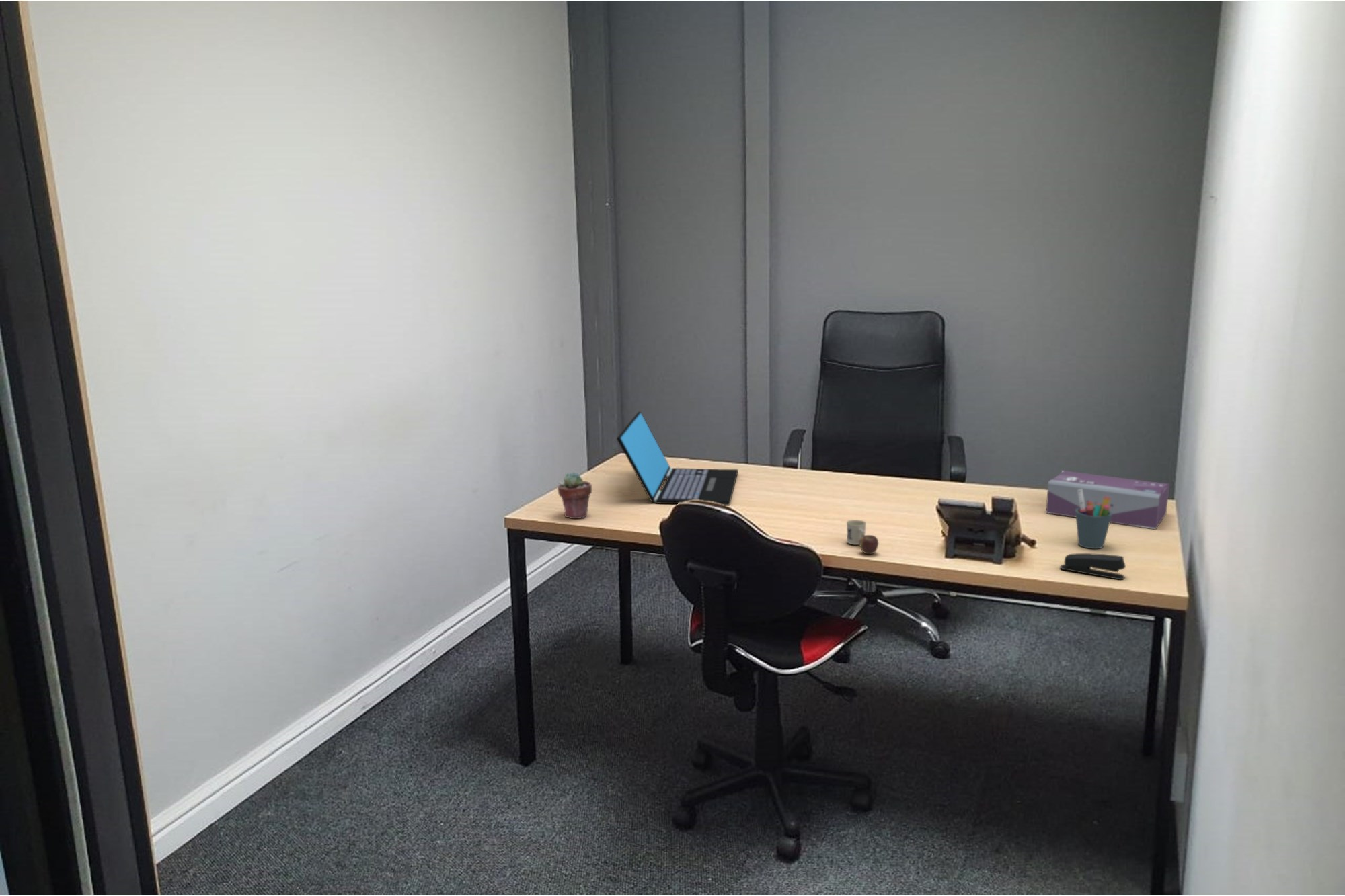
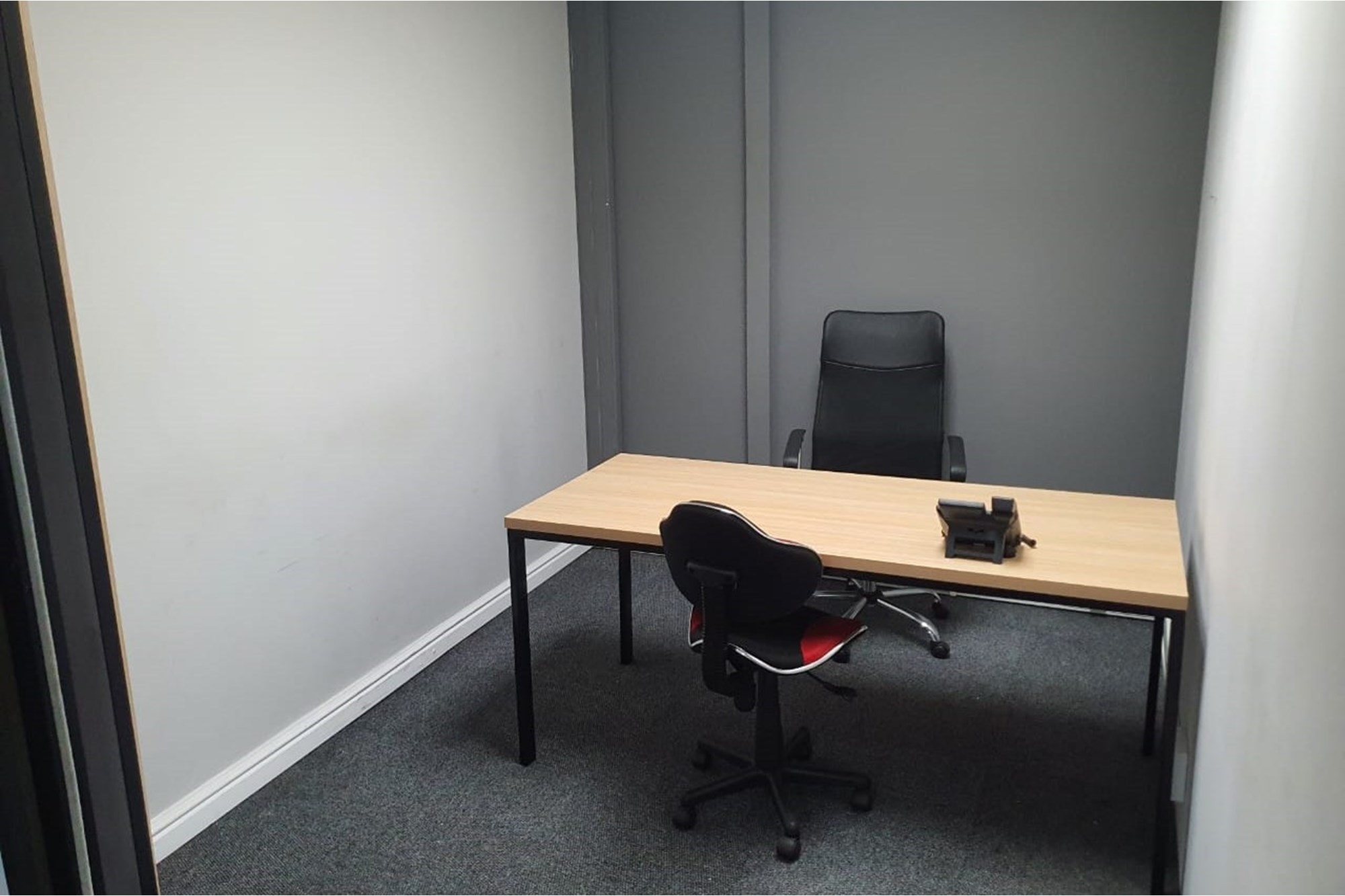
- potted succulent [557,471,592,519]
- stapler [1059,553,1126,581]
- pen holder [1075,489,1112,550]
- mug [846,519,879,555]
- laptop [616,411,739,506]
- tissue box [1045,470,1170,530]
